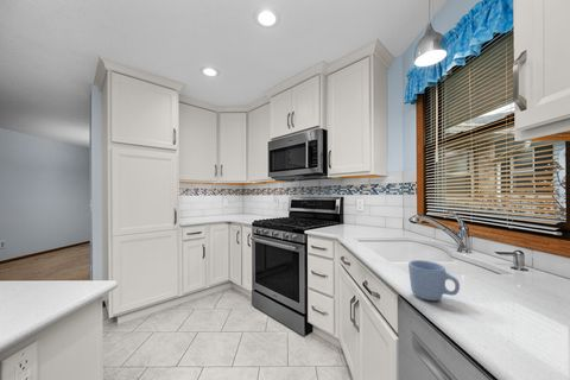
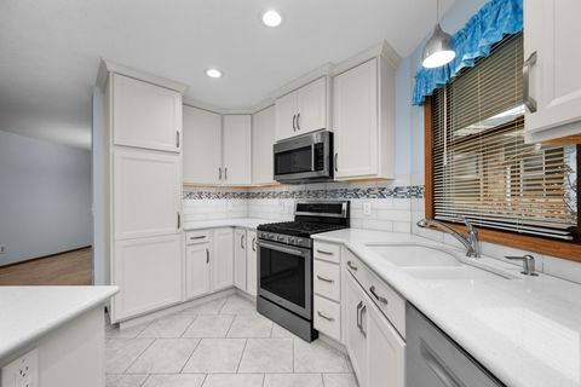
- mug [407,259,461,302]
